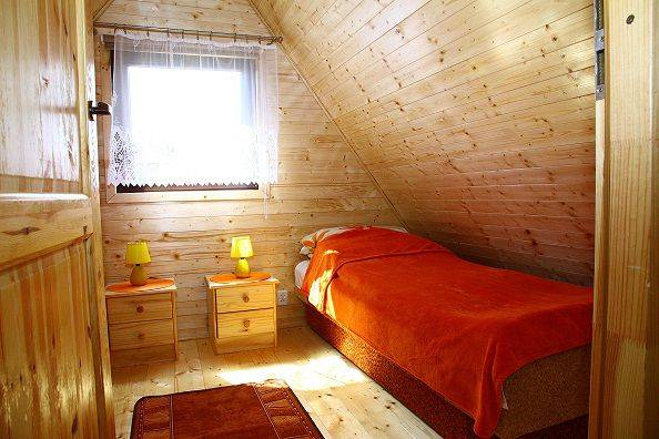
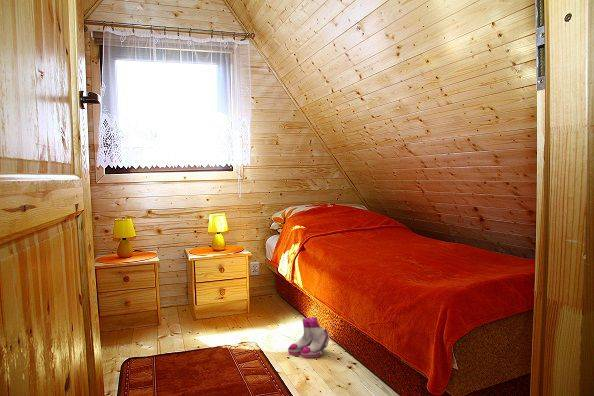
+ boots [287,316,331,358]
